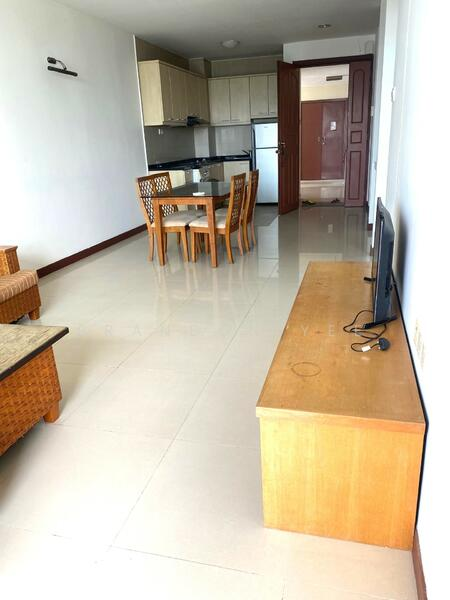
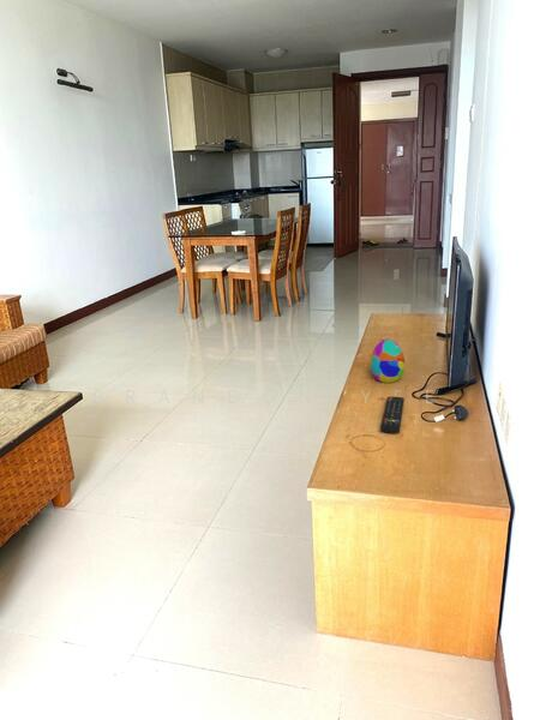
+ remote control [379,395,406,434]
+ decorative egg [368,338,406,384]
